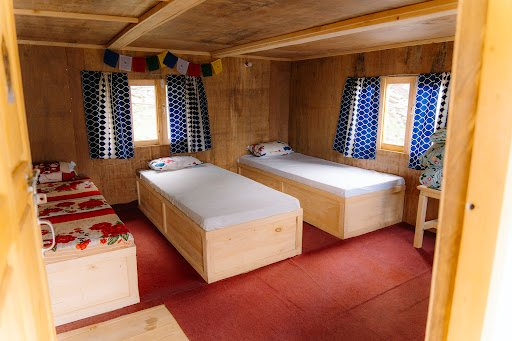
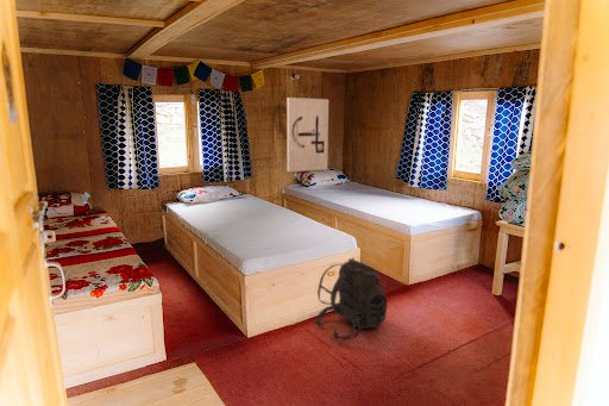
+ wall art [285,96,329,173]
+ backpack [315,257,388,342]
